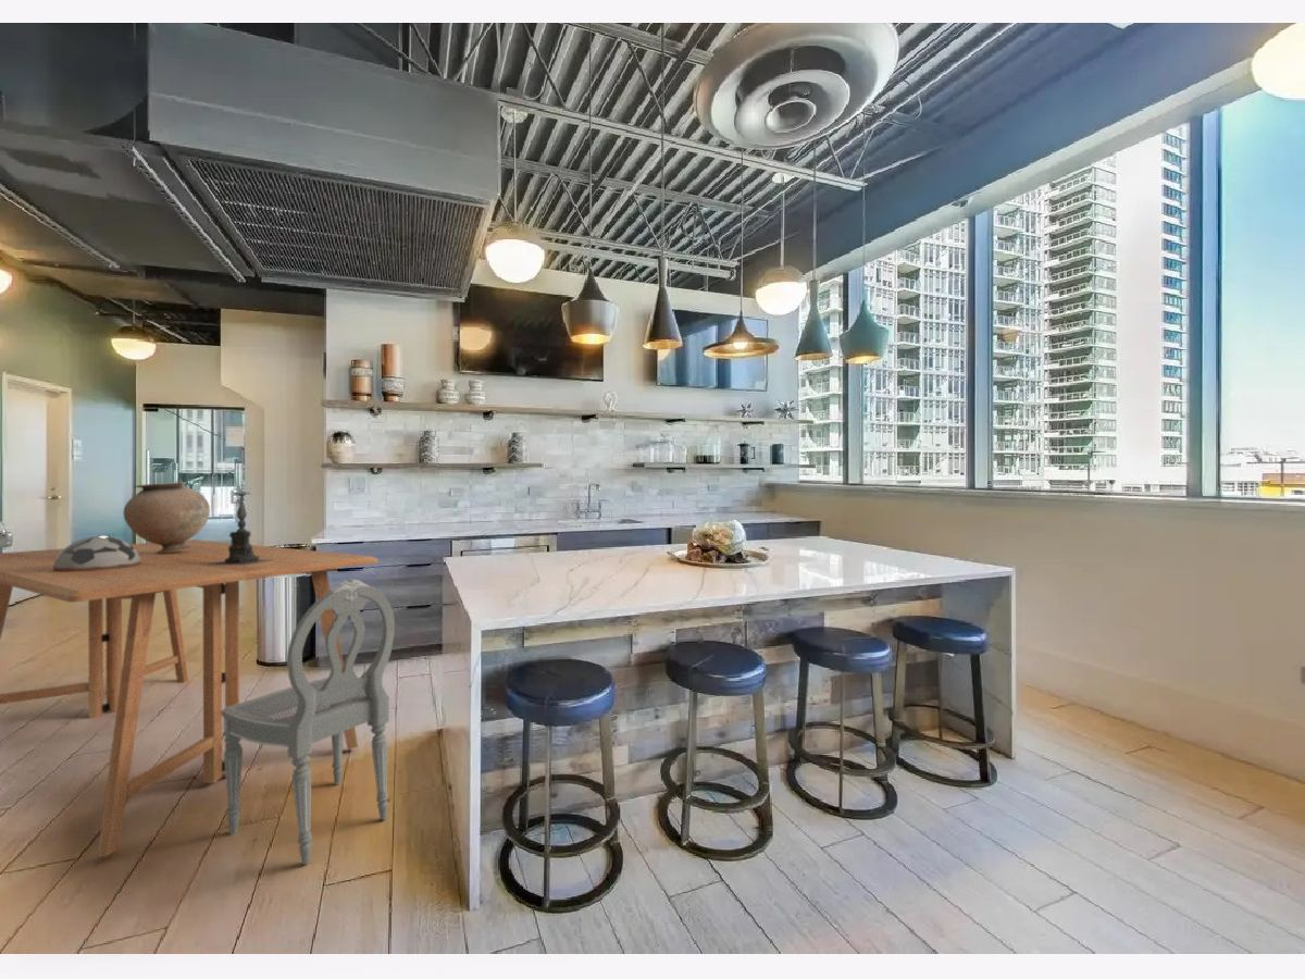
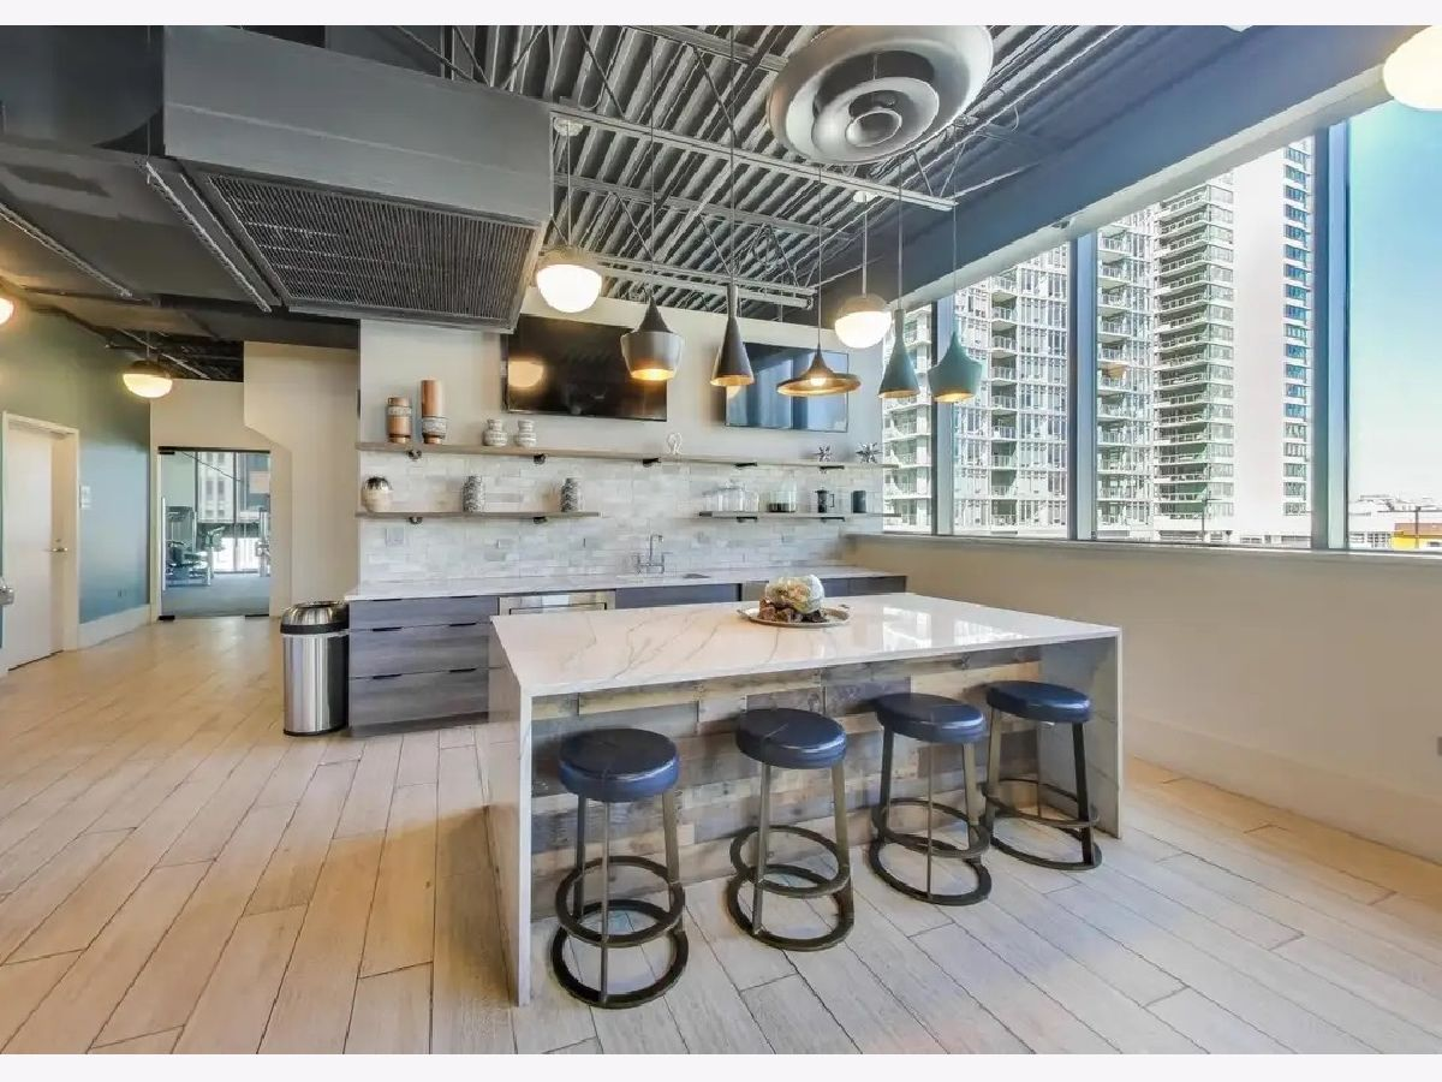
- dining chair [222,578,396,866]
- vase [123,481,211,554]
- candle holder [207,480,275,565]
- decorative bowl [53,535,140,571]
- dining table [0,538,378,857]
